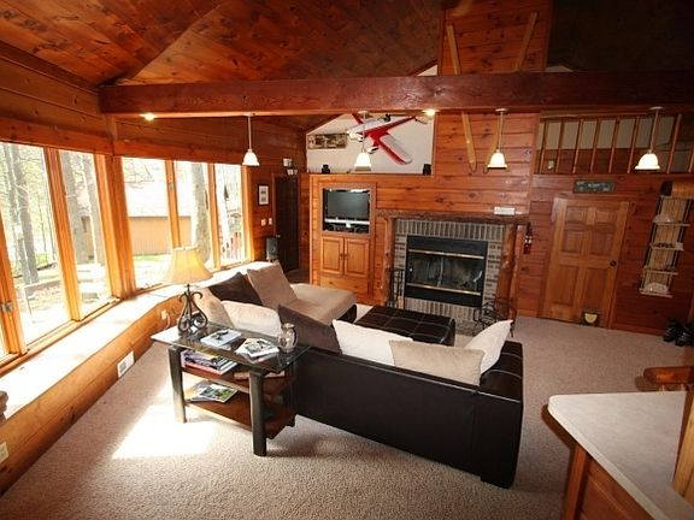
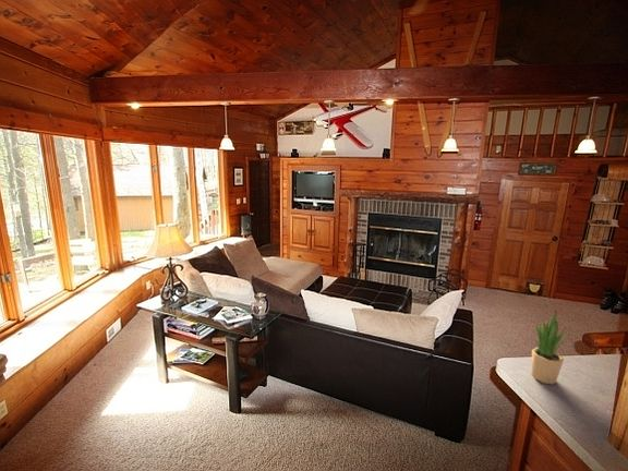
+ potted plant [530,309,571,385]
